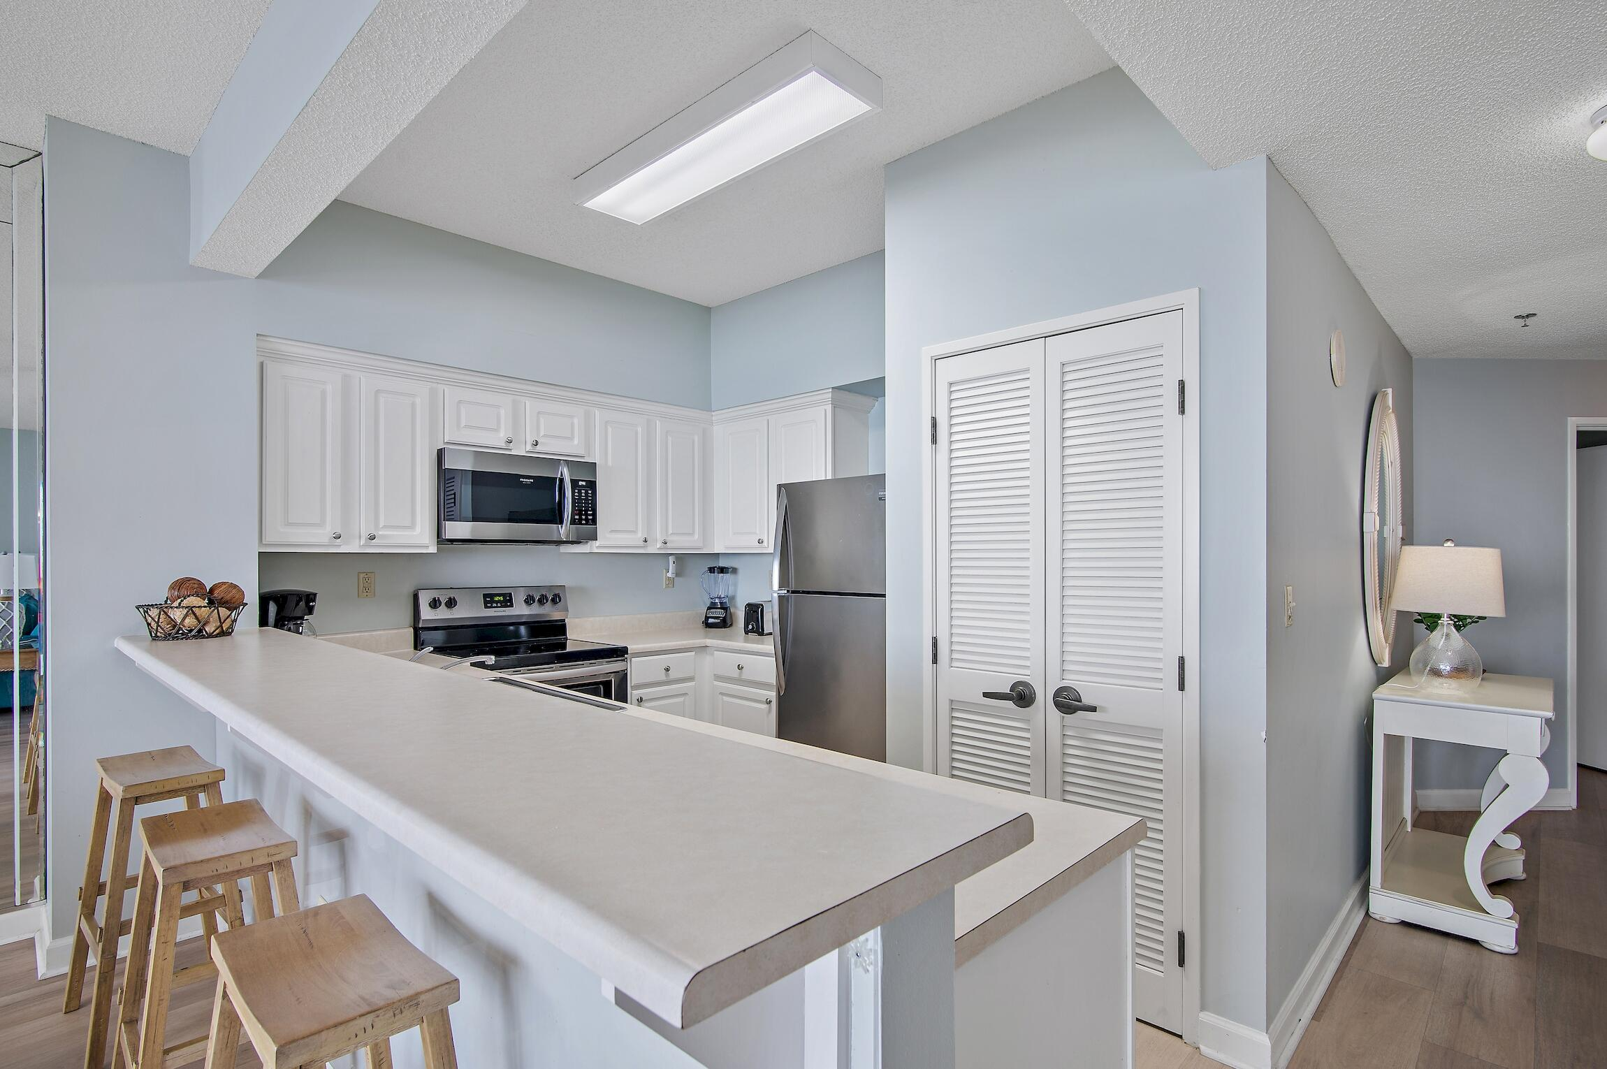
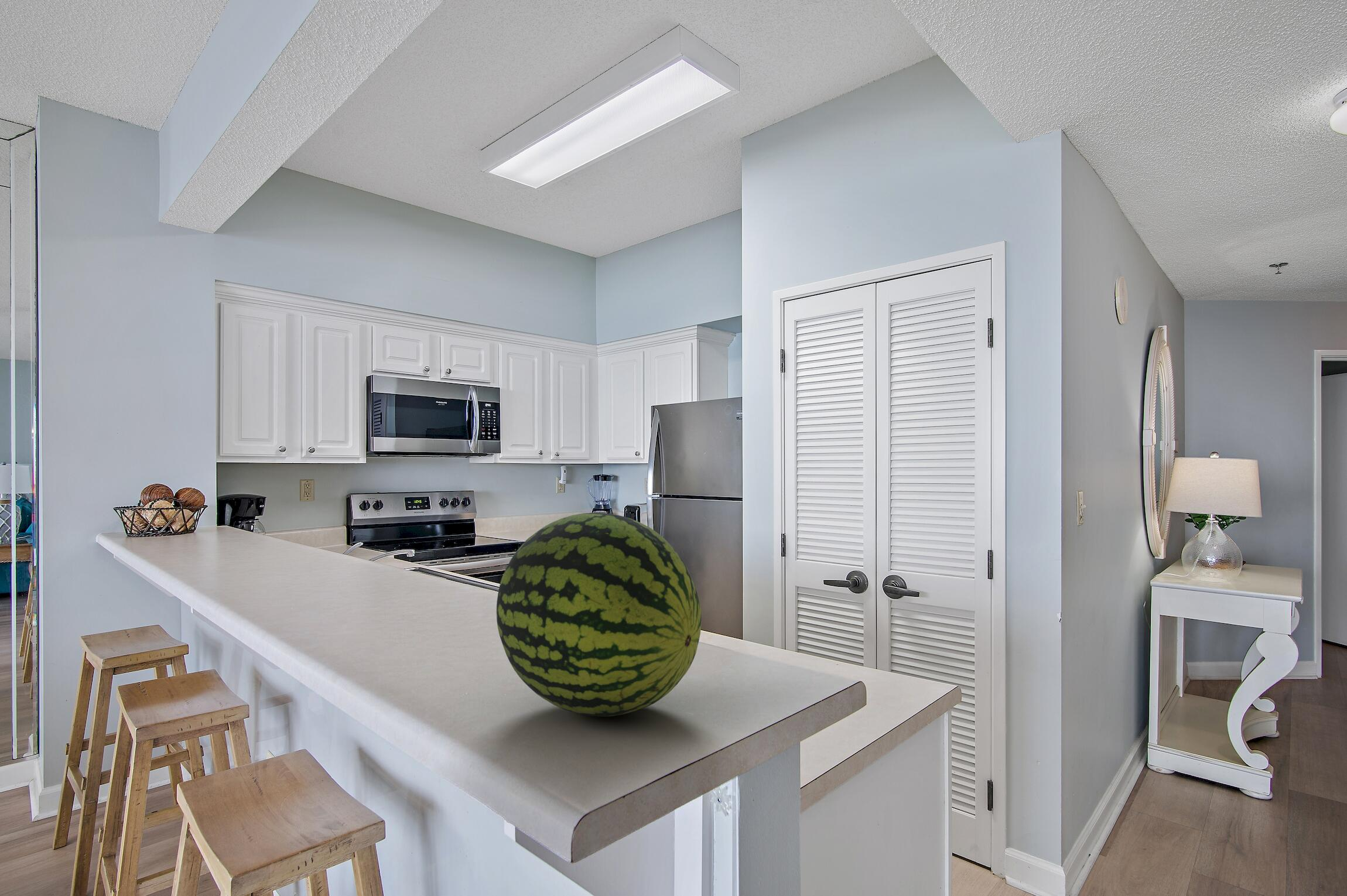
+ fruit [495,512,702,717]
